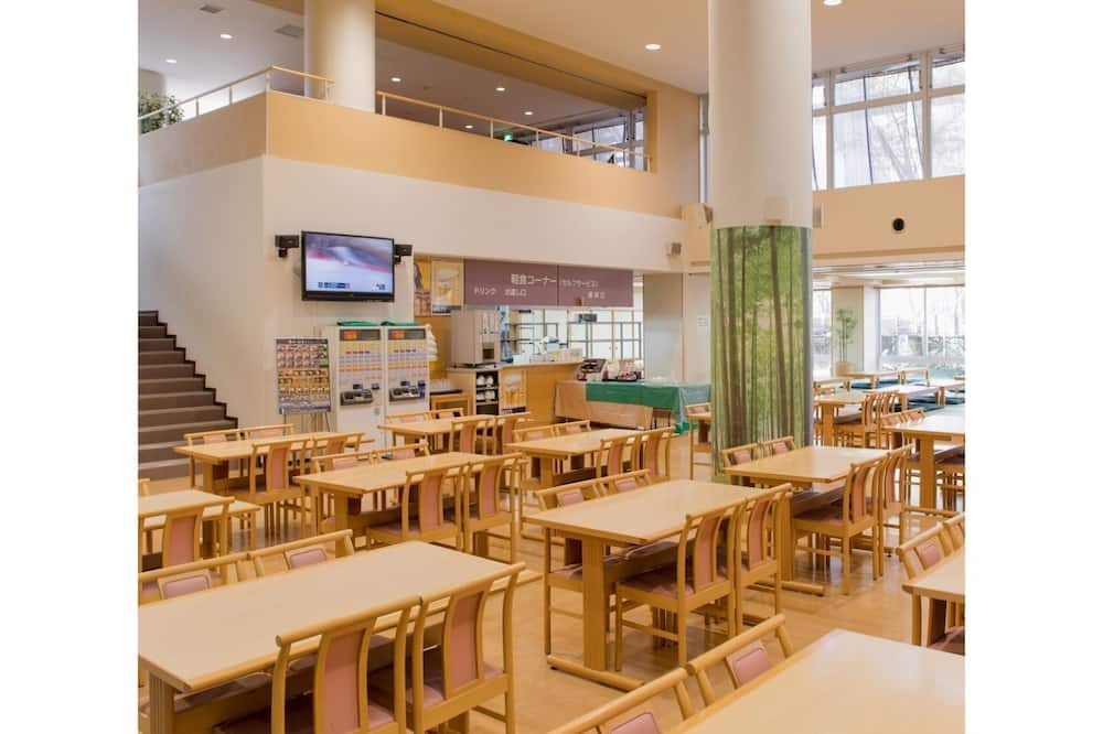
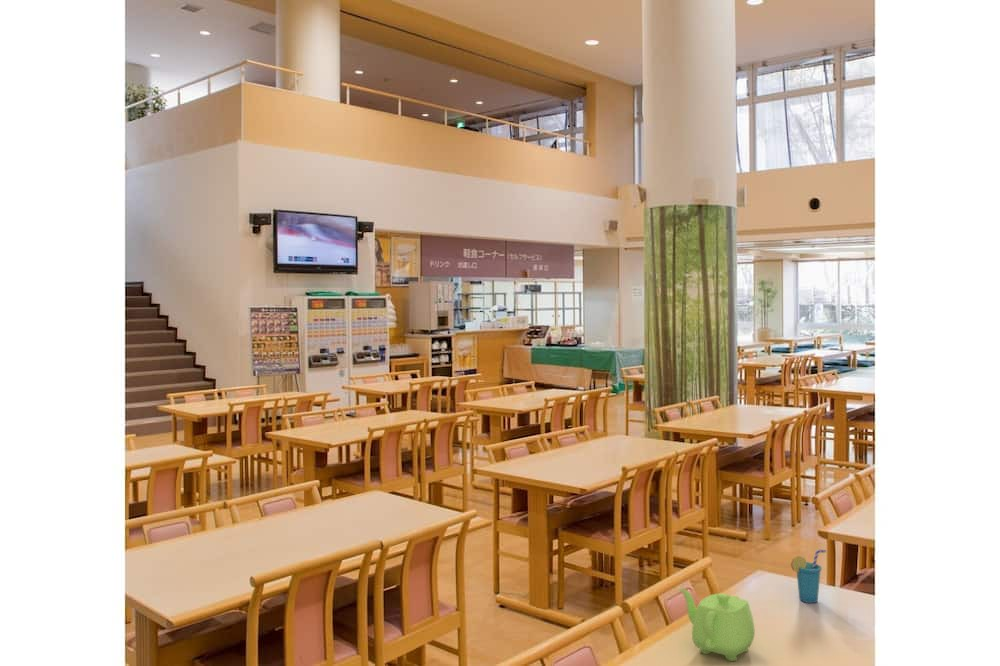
+ cup [790,549,827,604]
+ teapot [678,587,756,662]
